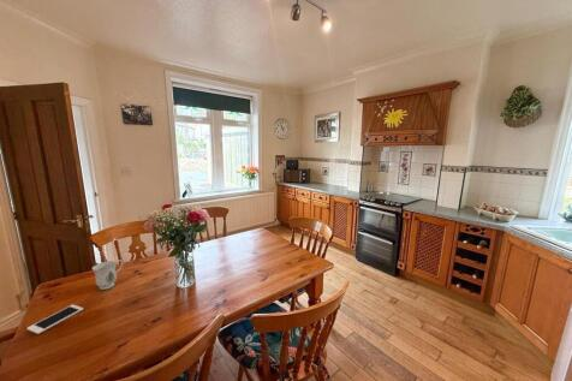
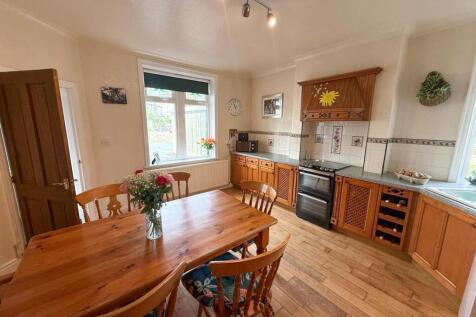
- mug [91,258,124,291]
- cell phone [26,304,84,335]
